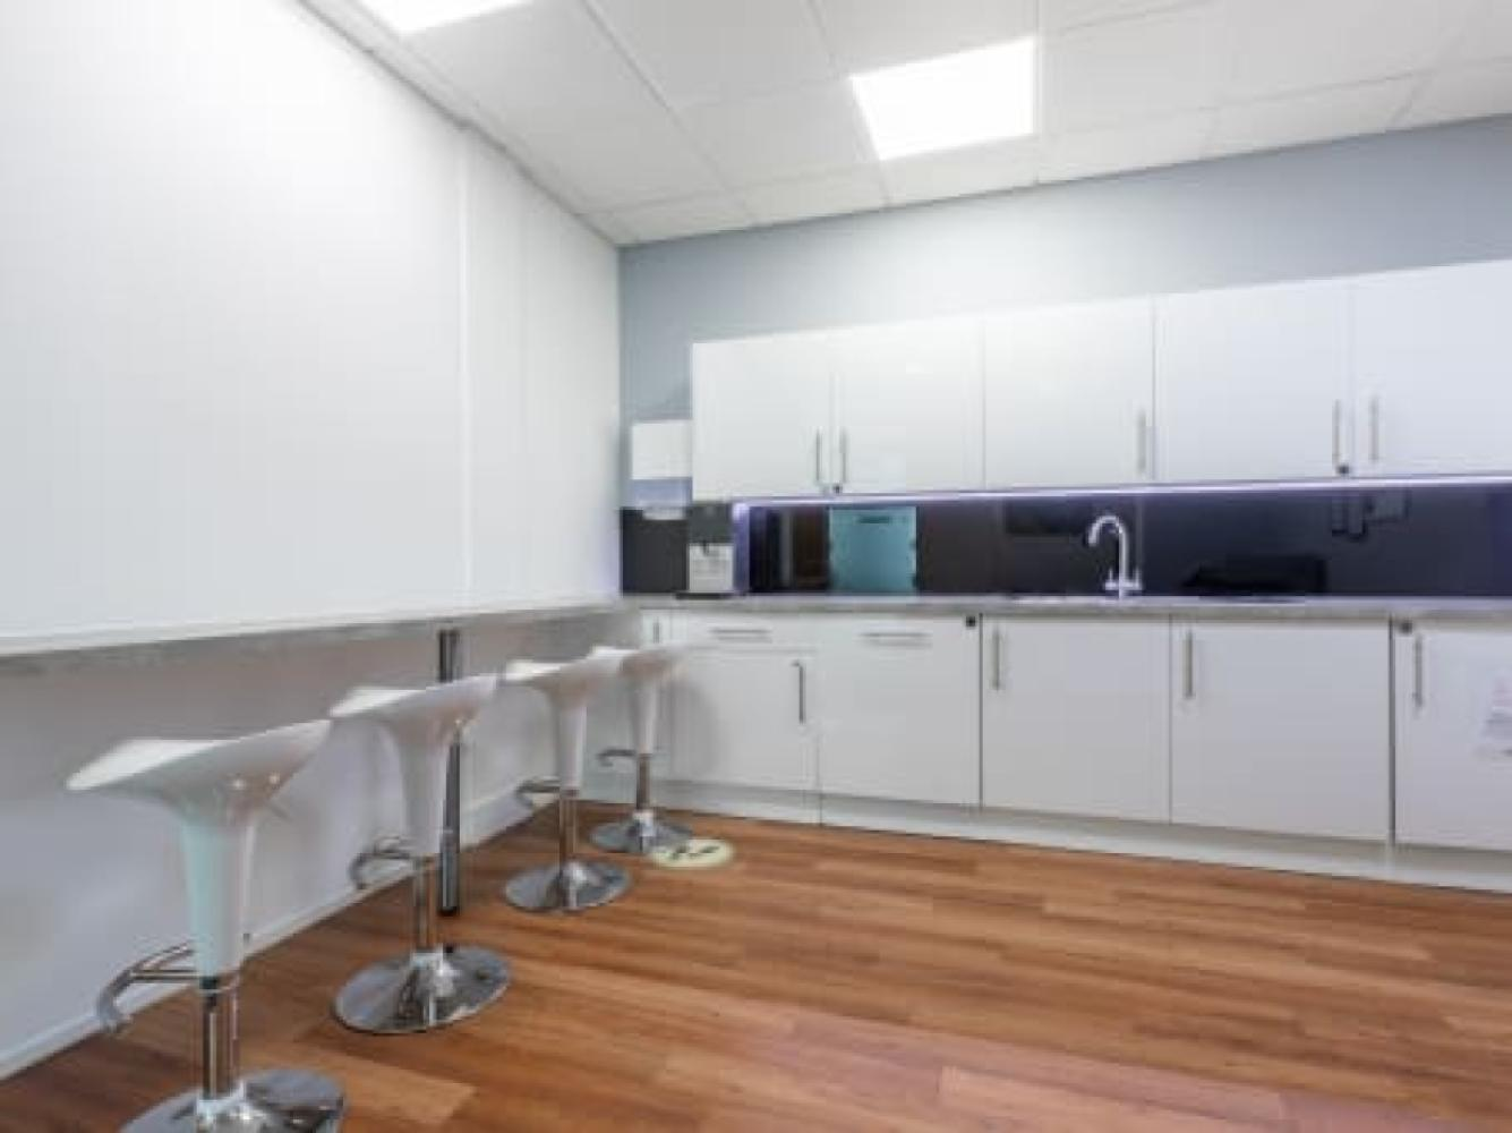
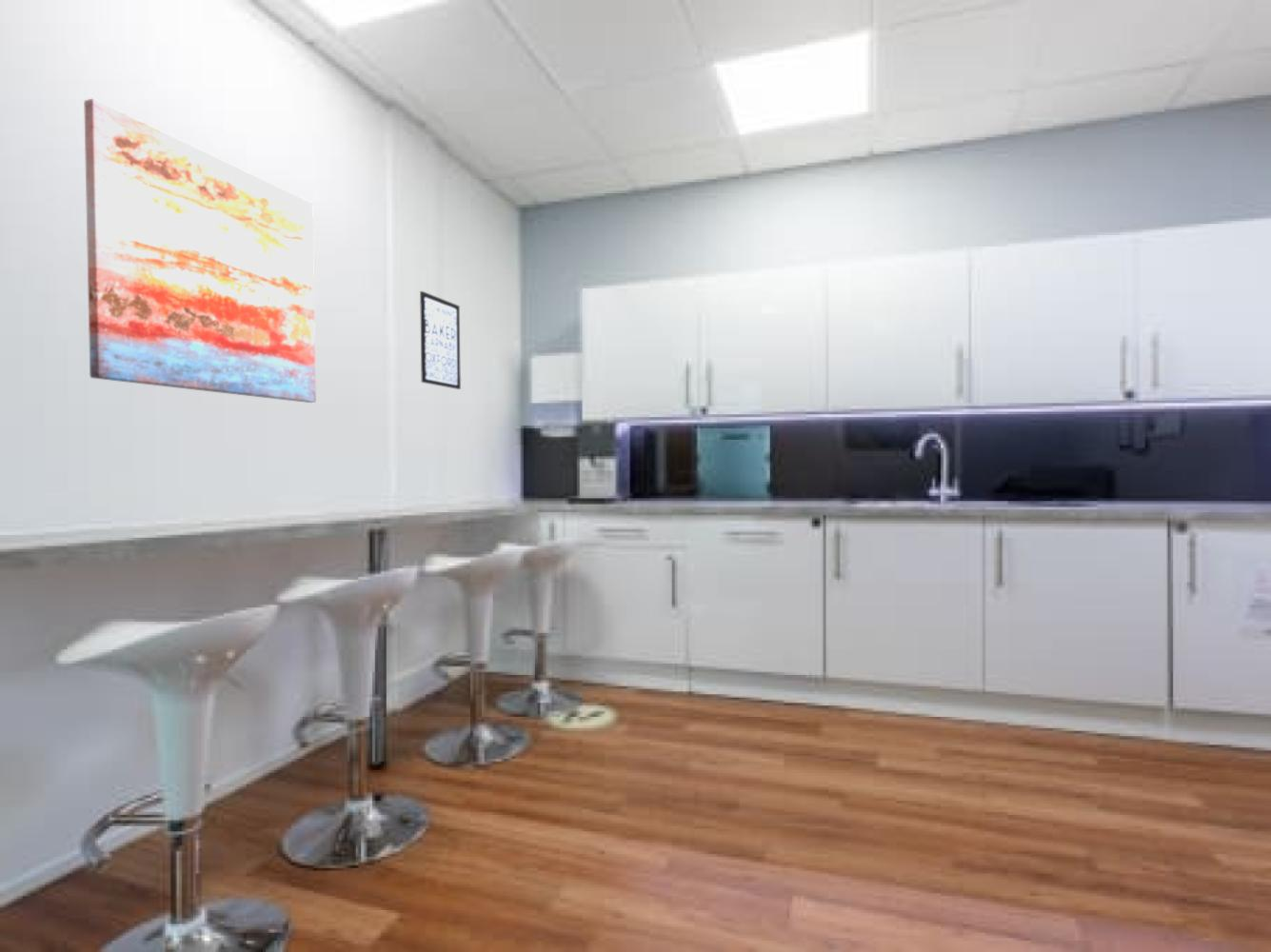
+ wall art [83,98,317,404]
+ wall art [419,290,462,390]
